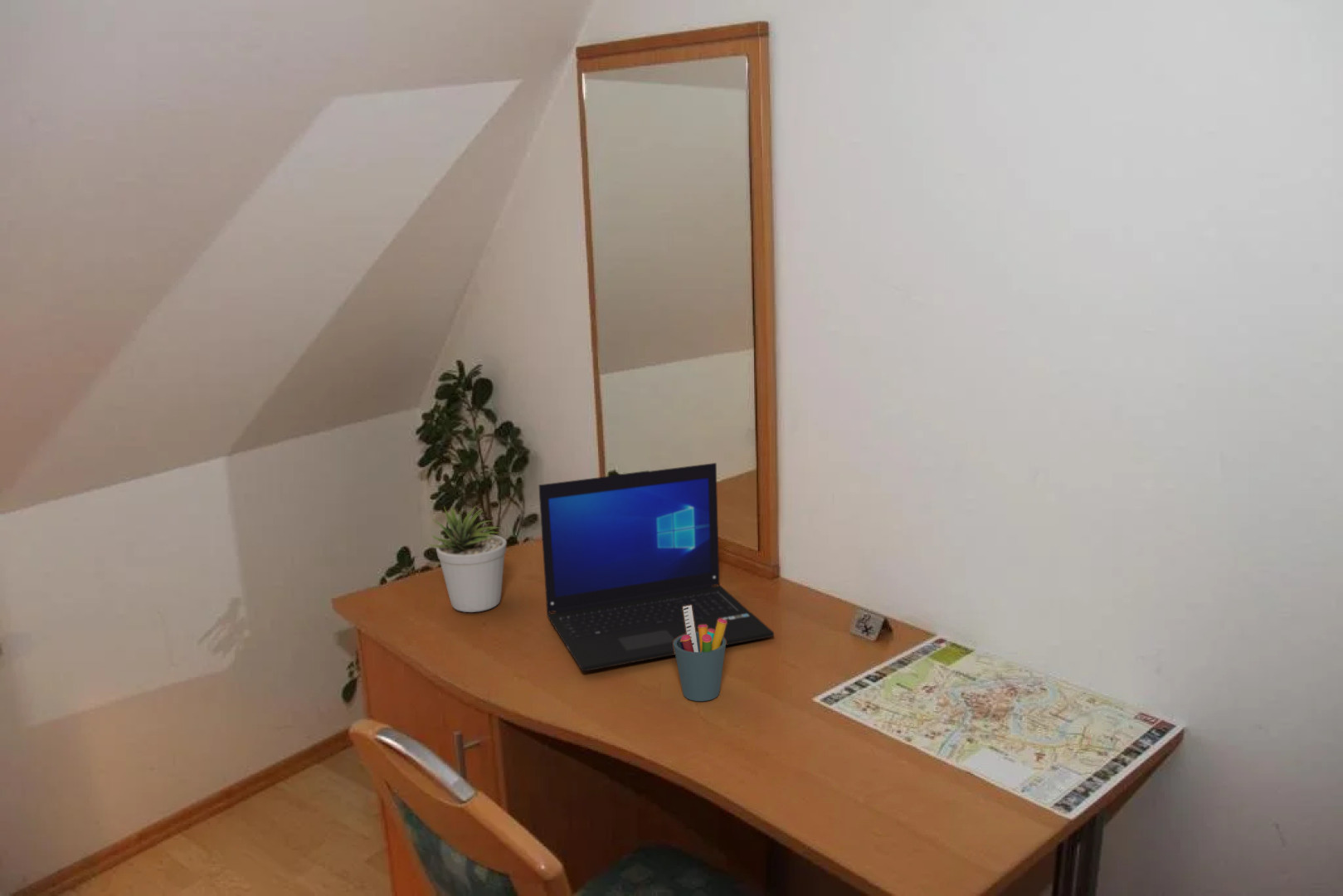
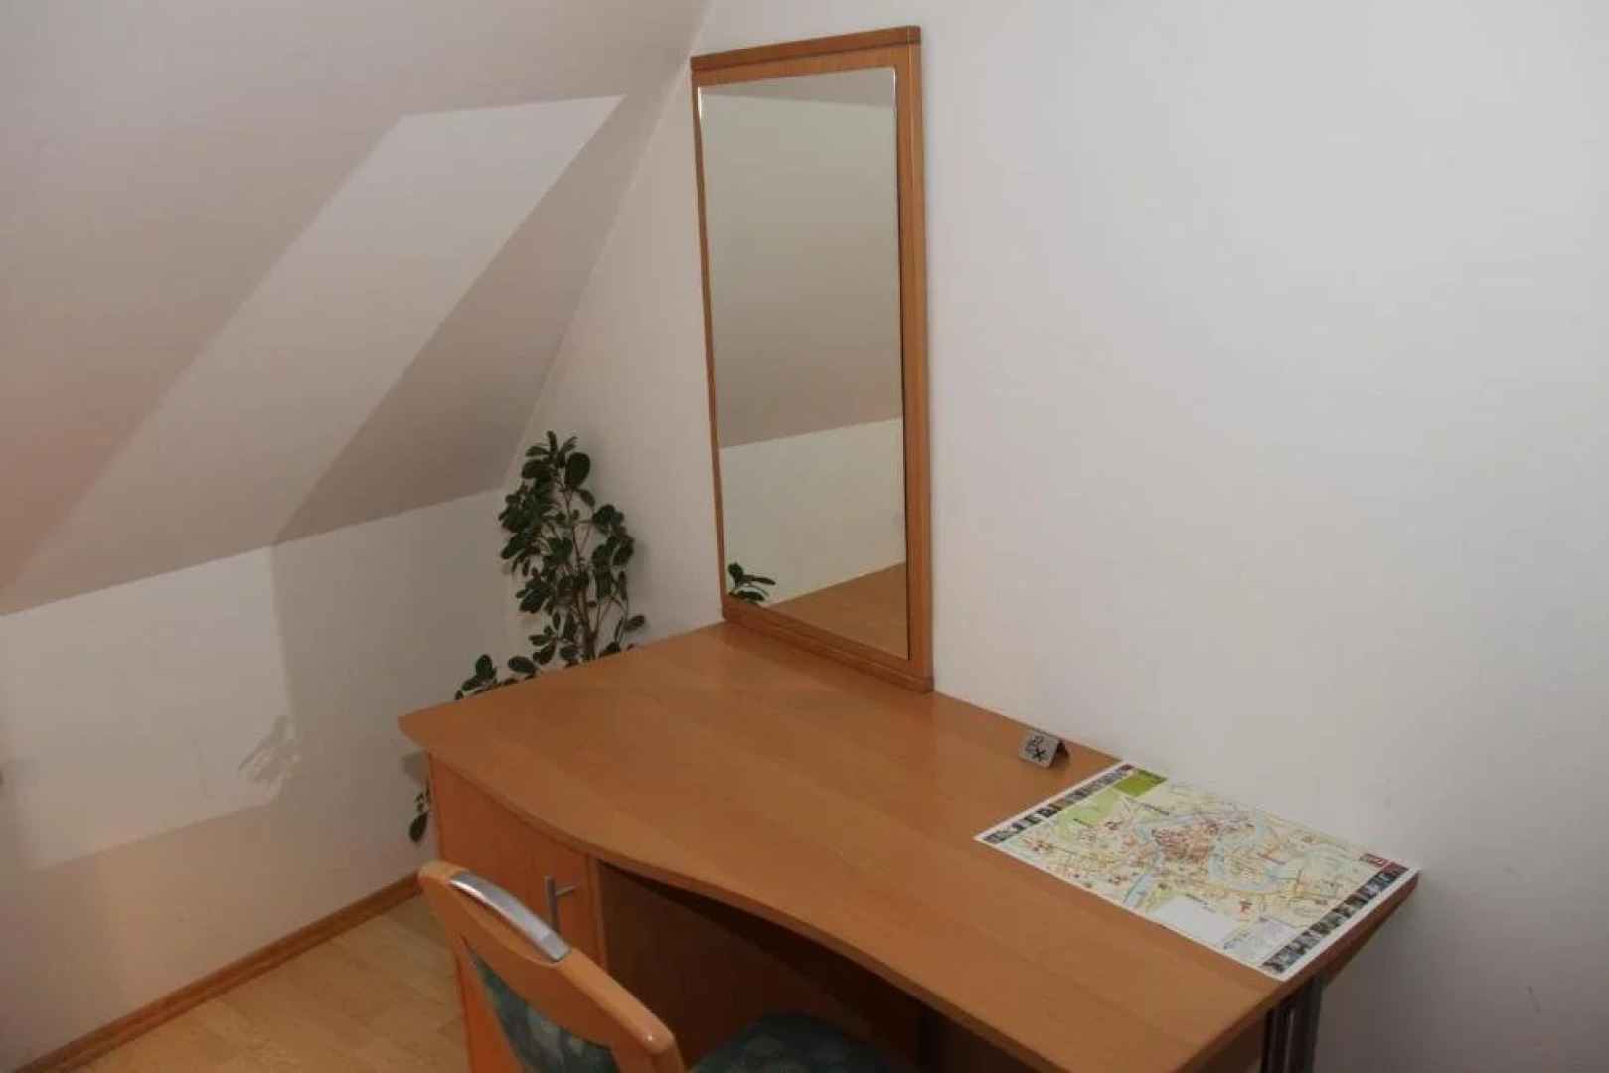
- laptop [538,462,775,672]
- pen holder [674,605,727,702]
- potted plant [426,505,508,613]
